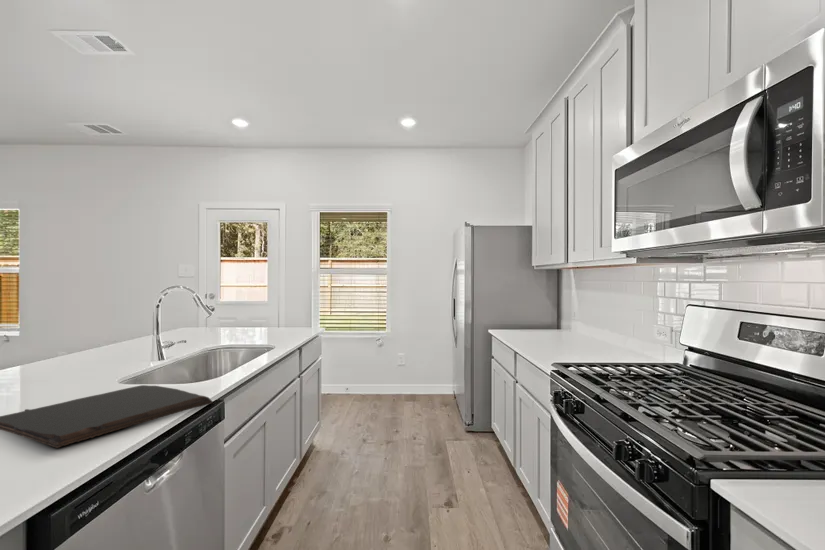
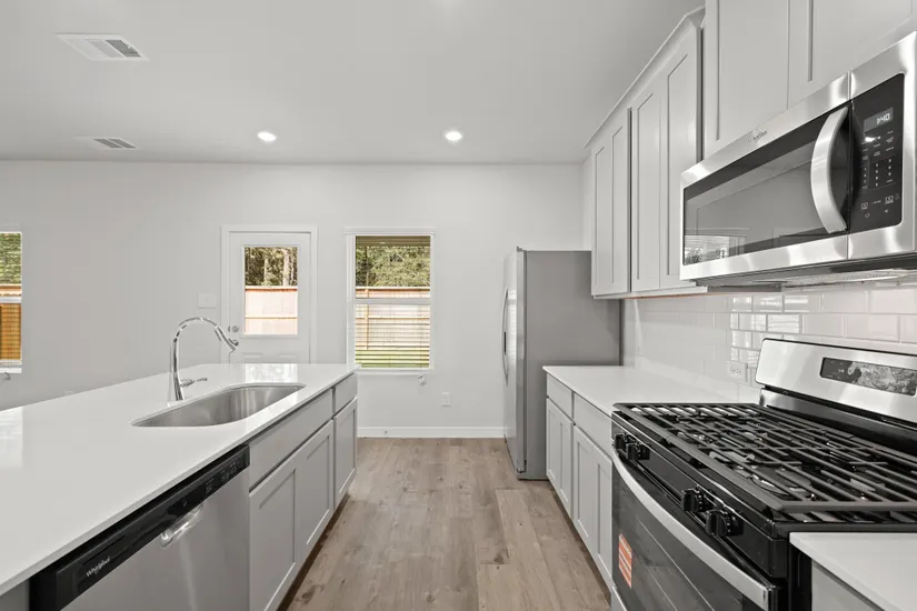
- cutting board [0,384,214,449]
